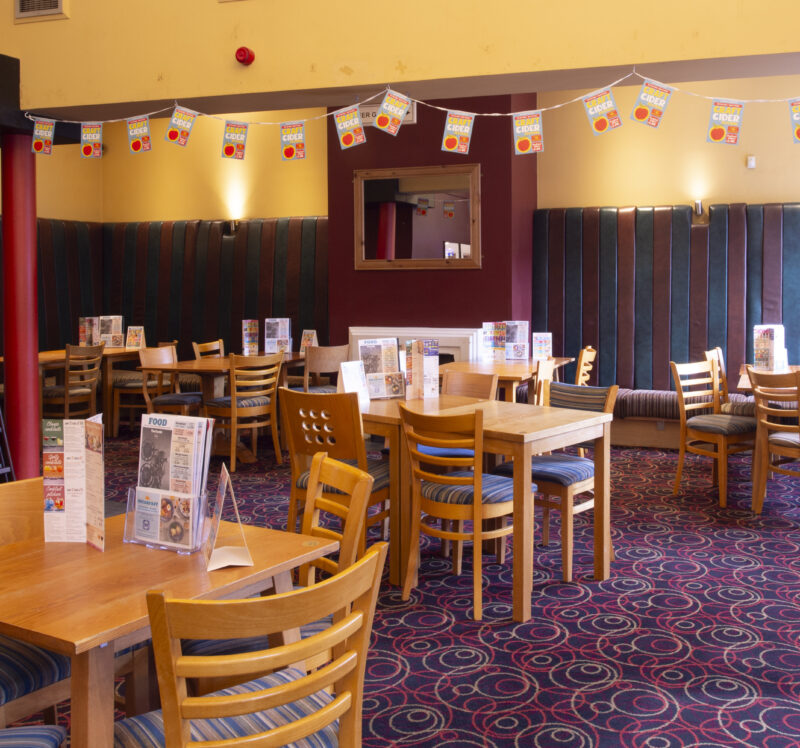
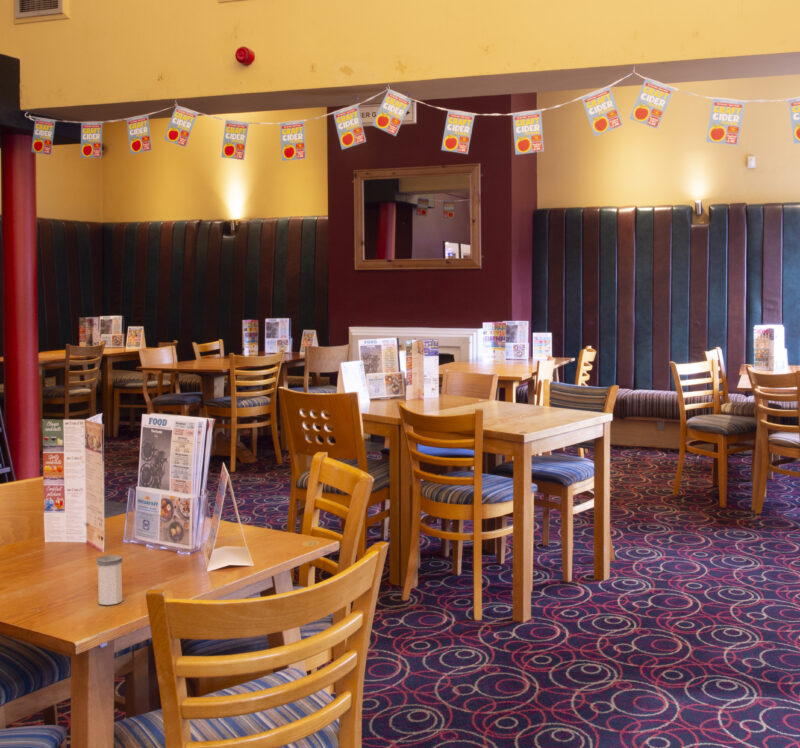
+ salt shaker [95,554,123,606]
